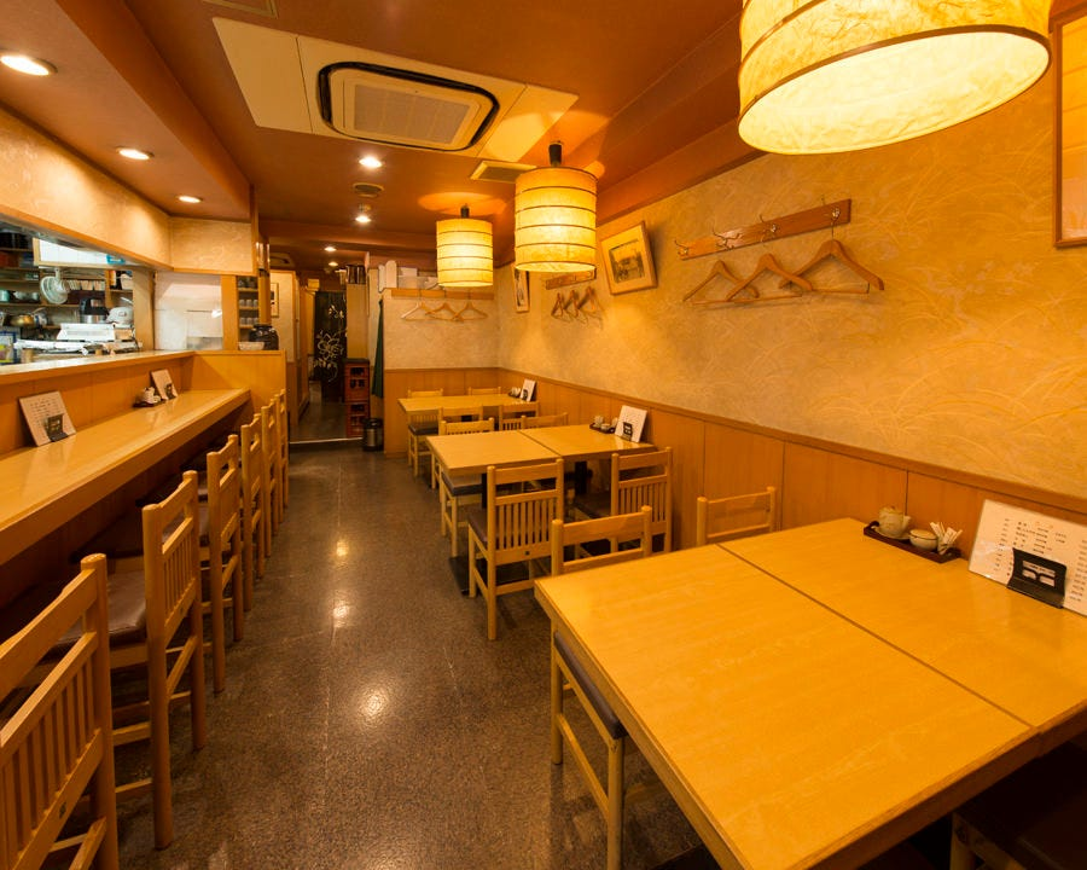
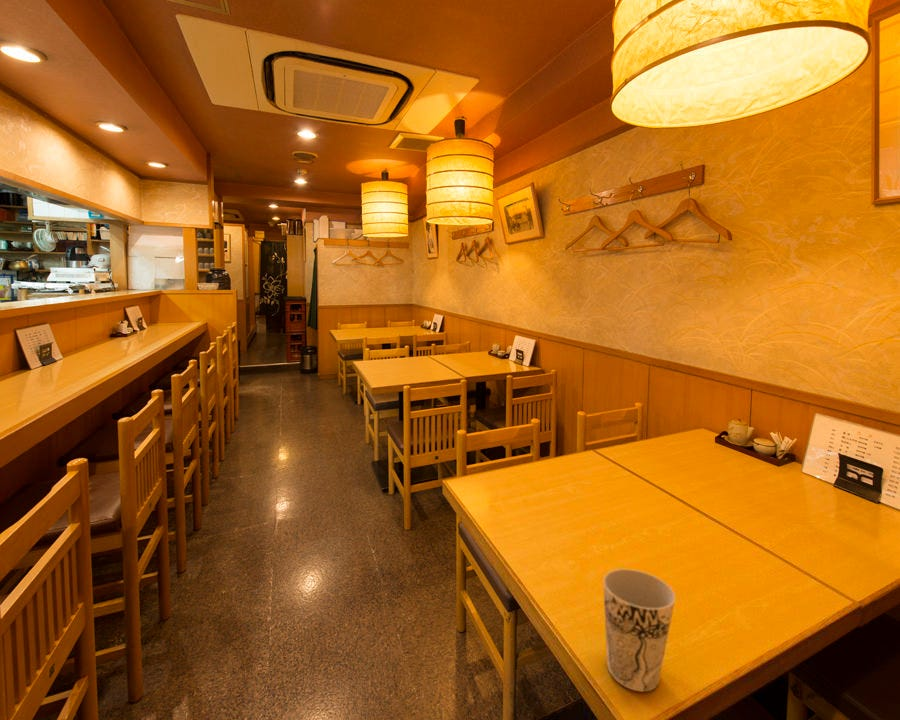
+ cup [602,568,677,693]
